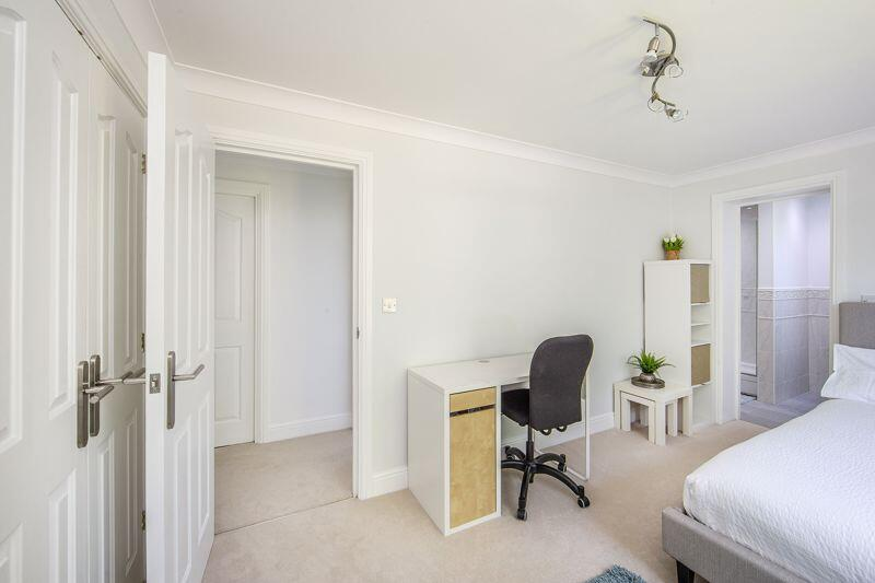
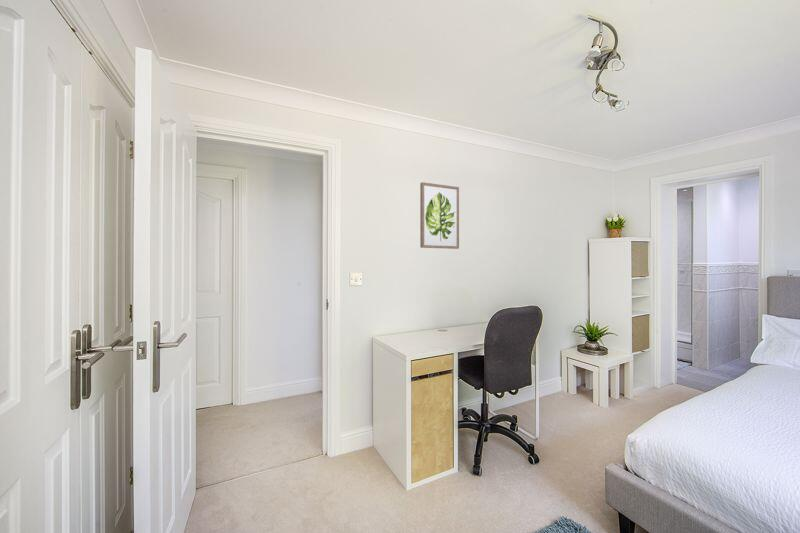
+ wall art [419,181,460,250]
